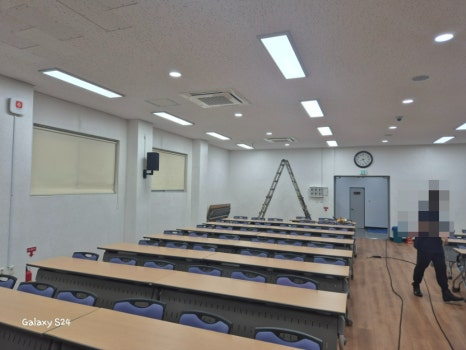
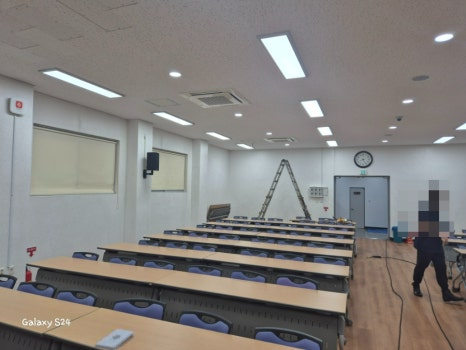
+ notepad [94,328,134,350]
